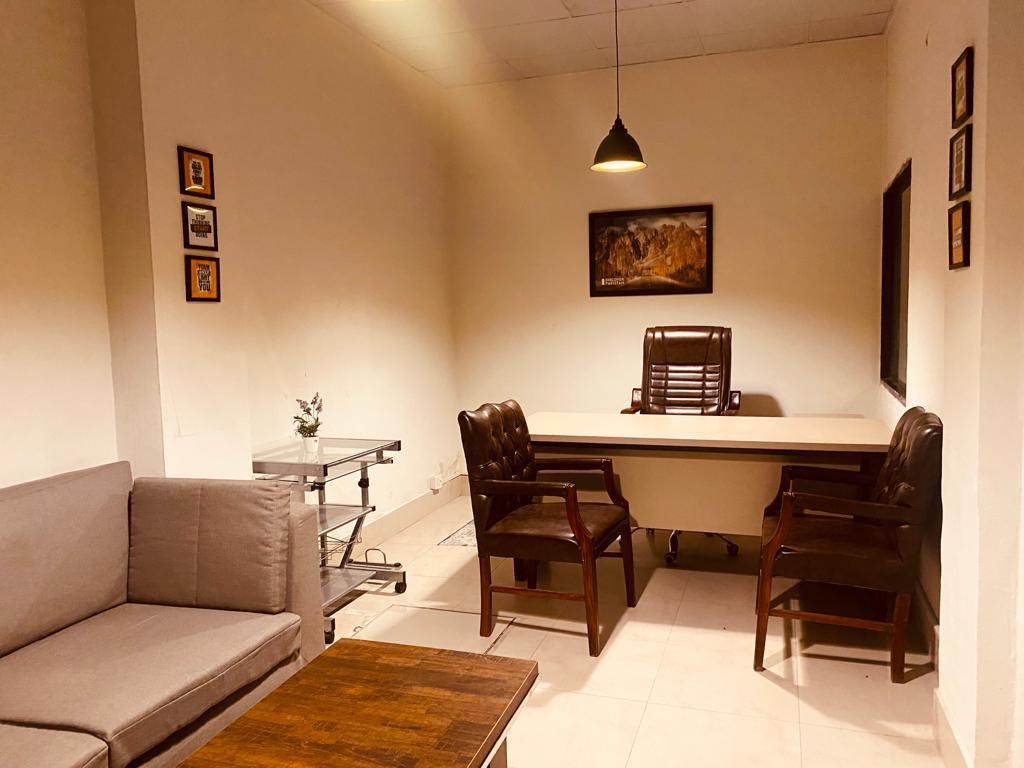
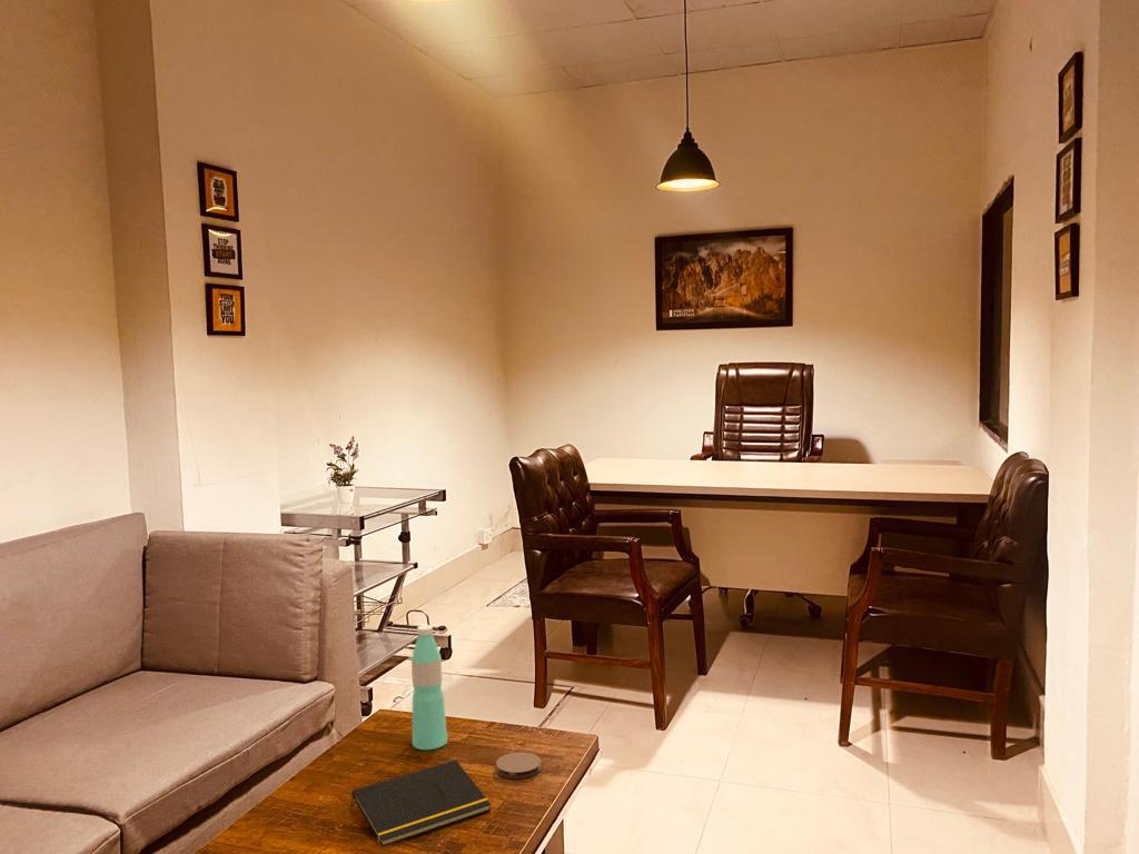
+ coaster [495,751,543,779]
+ notepad [349,759,492,847]
+ water bottle [410,624,448,751]
